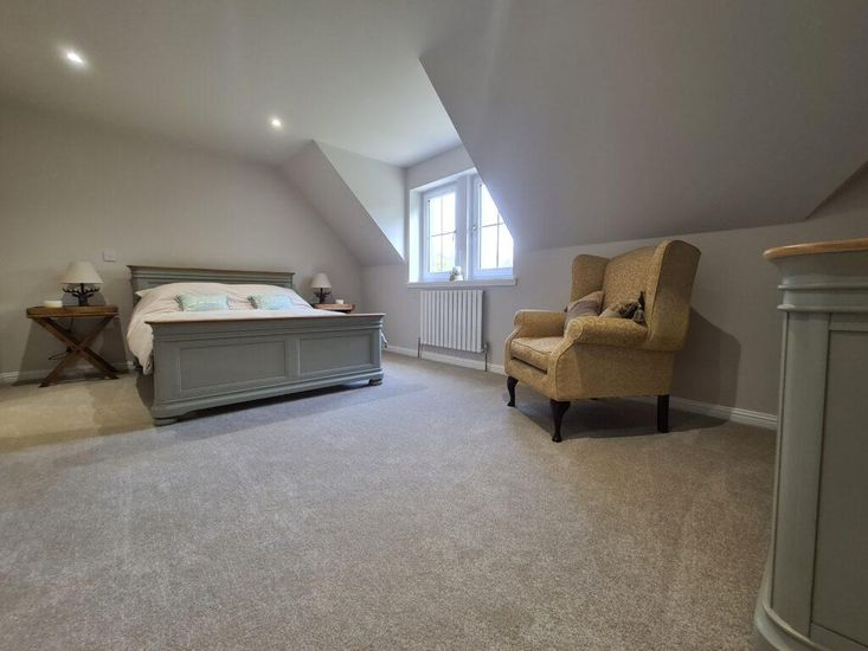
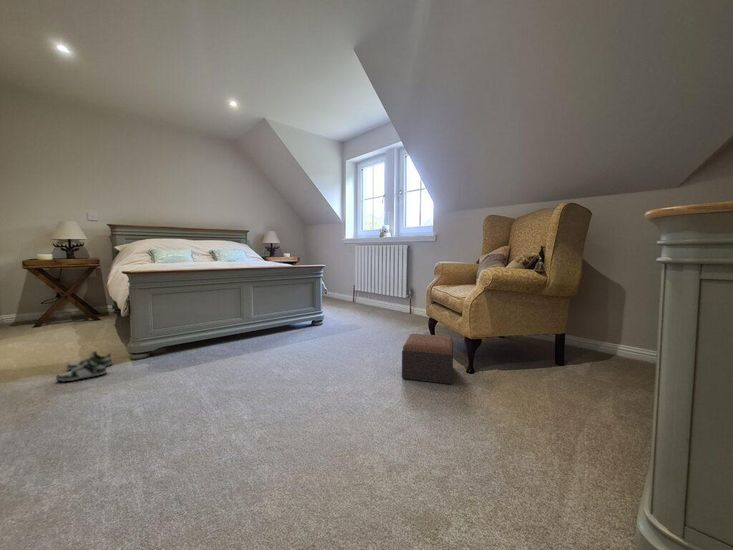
+ footstool [401,333,454,385]
+ shoe [55,350,114,383]
